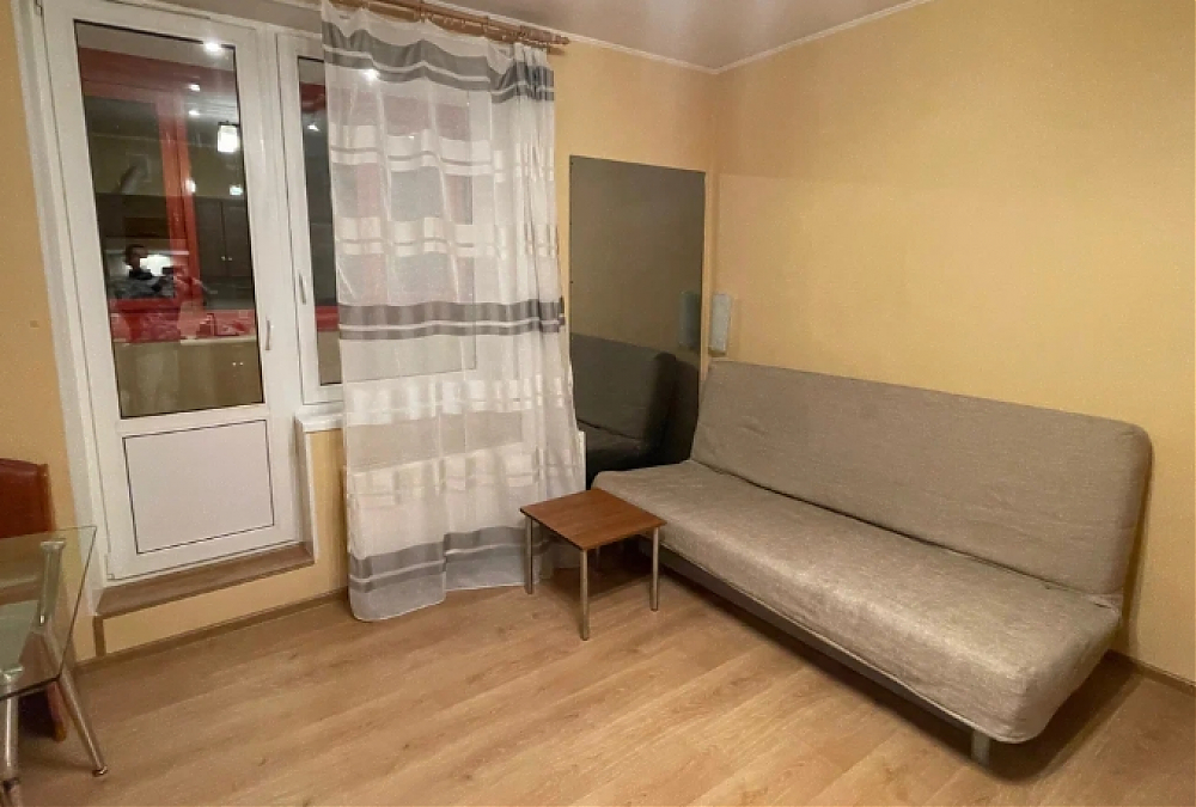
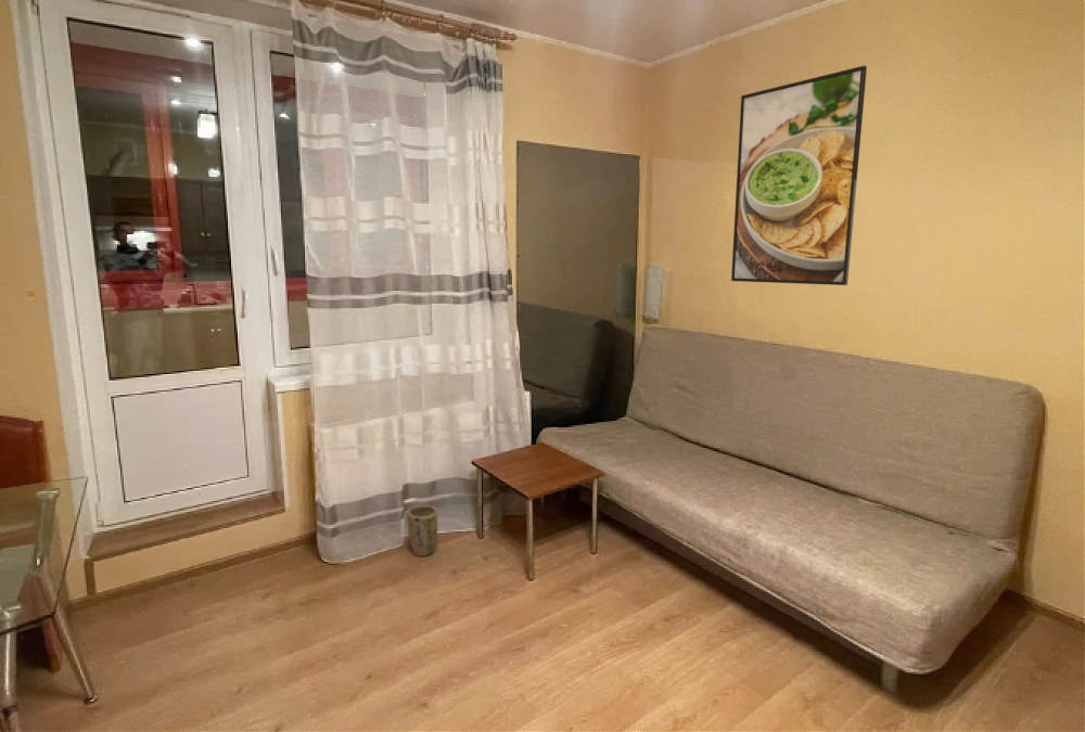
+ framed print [730,65,868,286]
+ plant pot [407,504,438,557]
